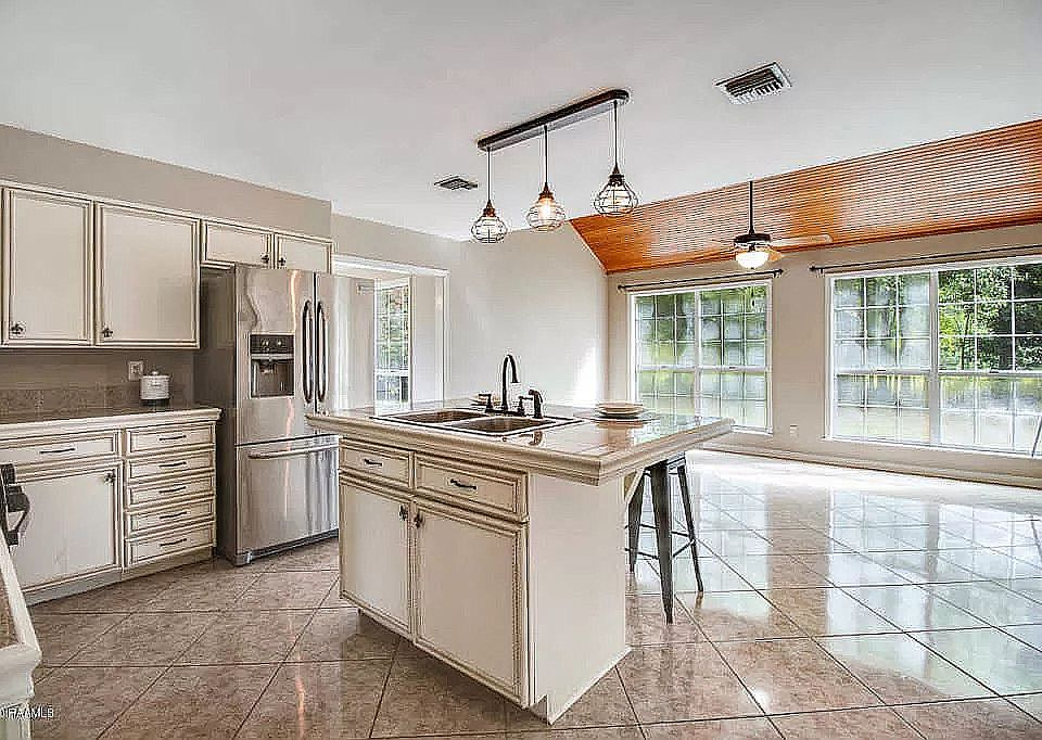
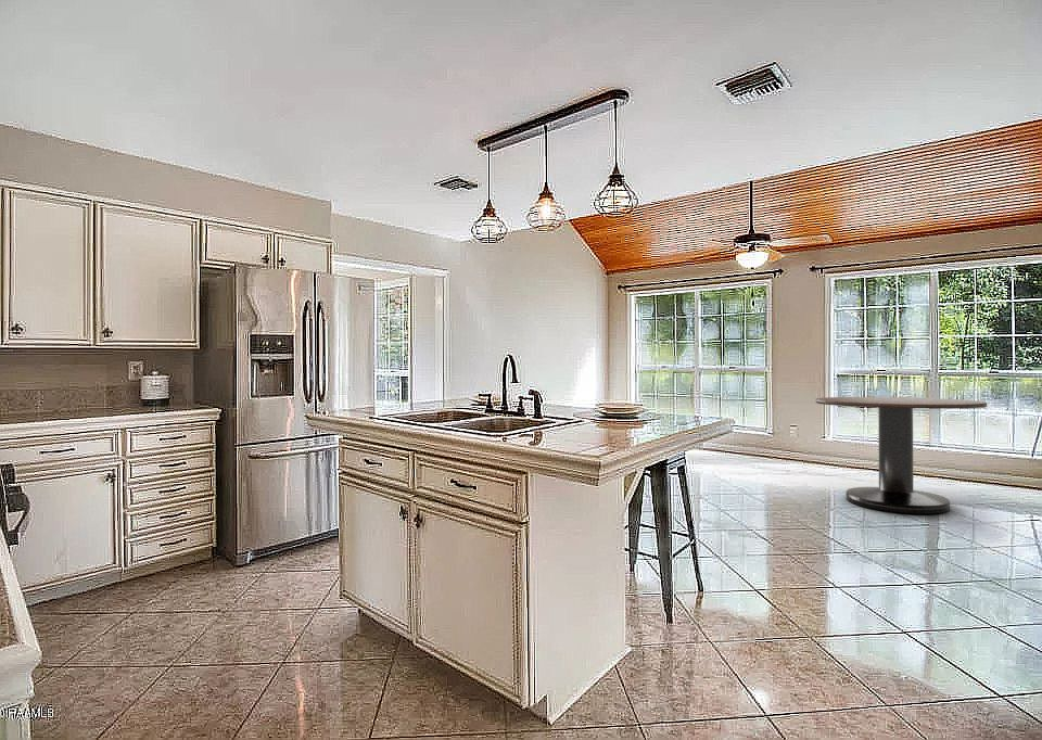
+ dining table [815,396,988,514]
